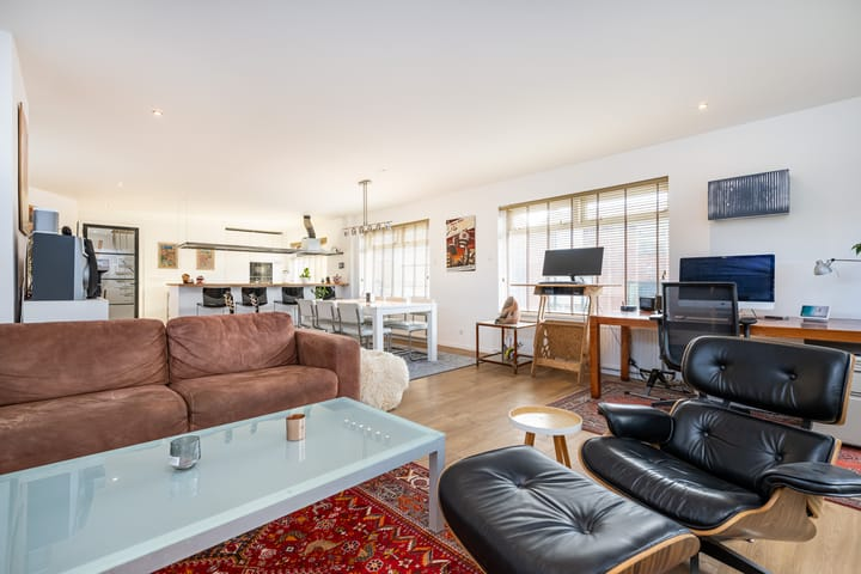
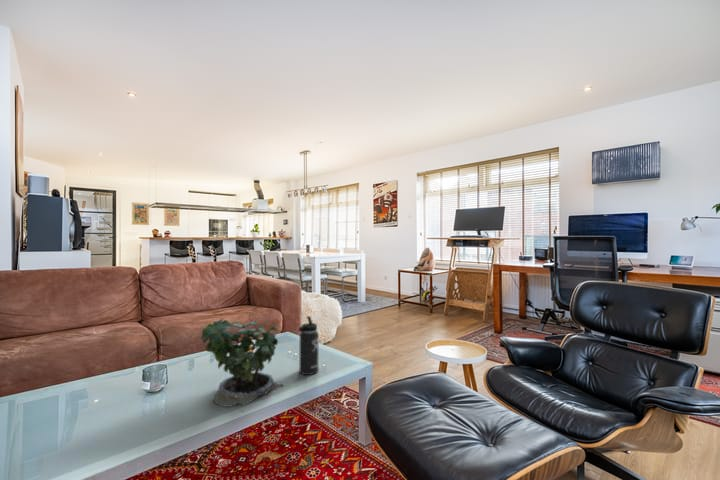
+ thermos bottle [298,315,320,376]
+ potted plant [199,311,285,408]
